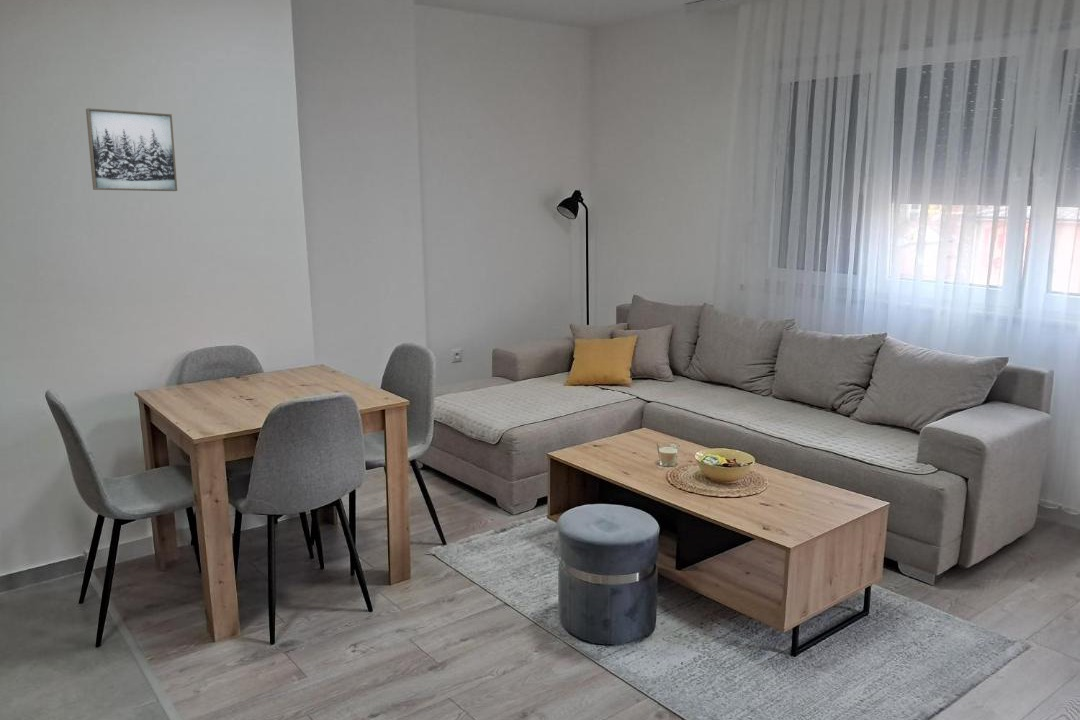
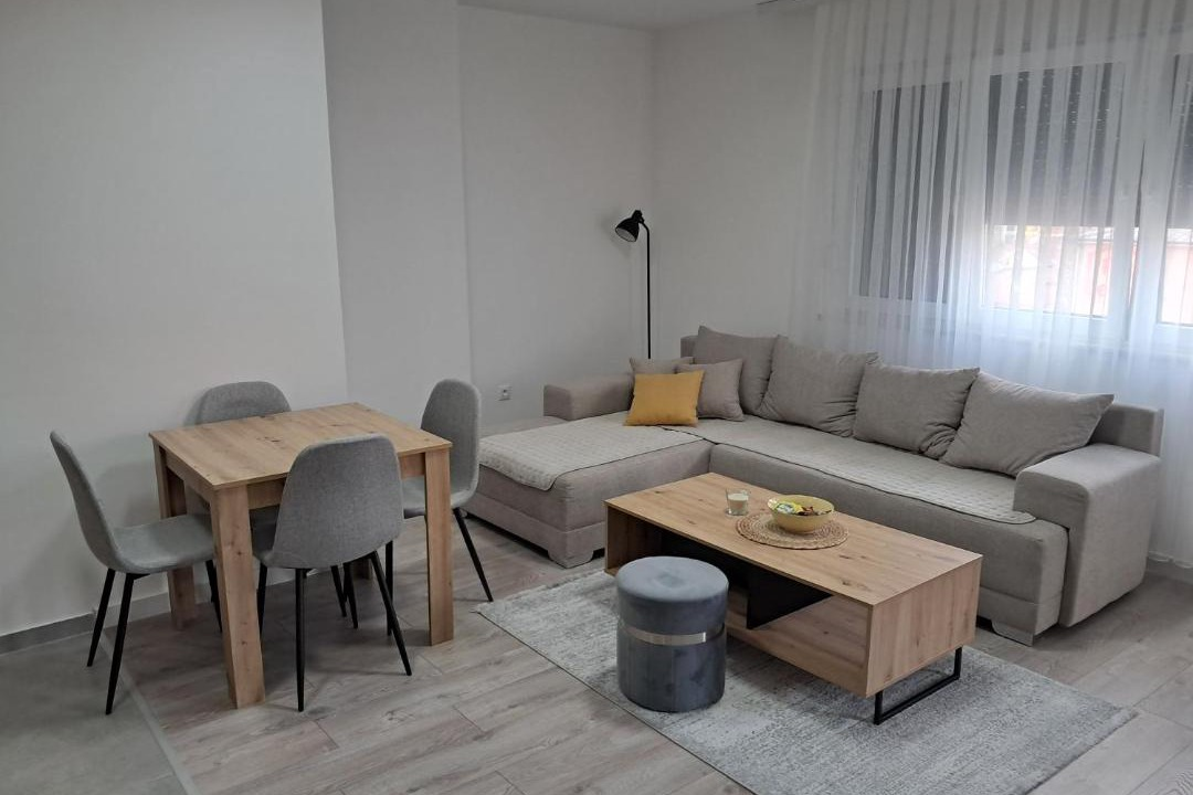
- wall art [85,107,178,192]
